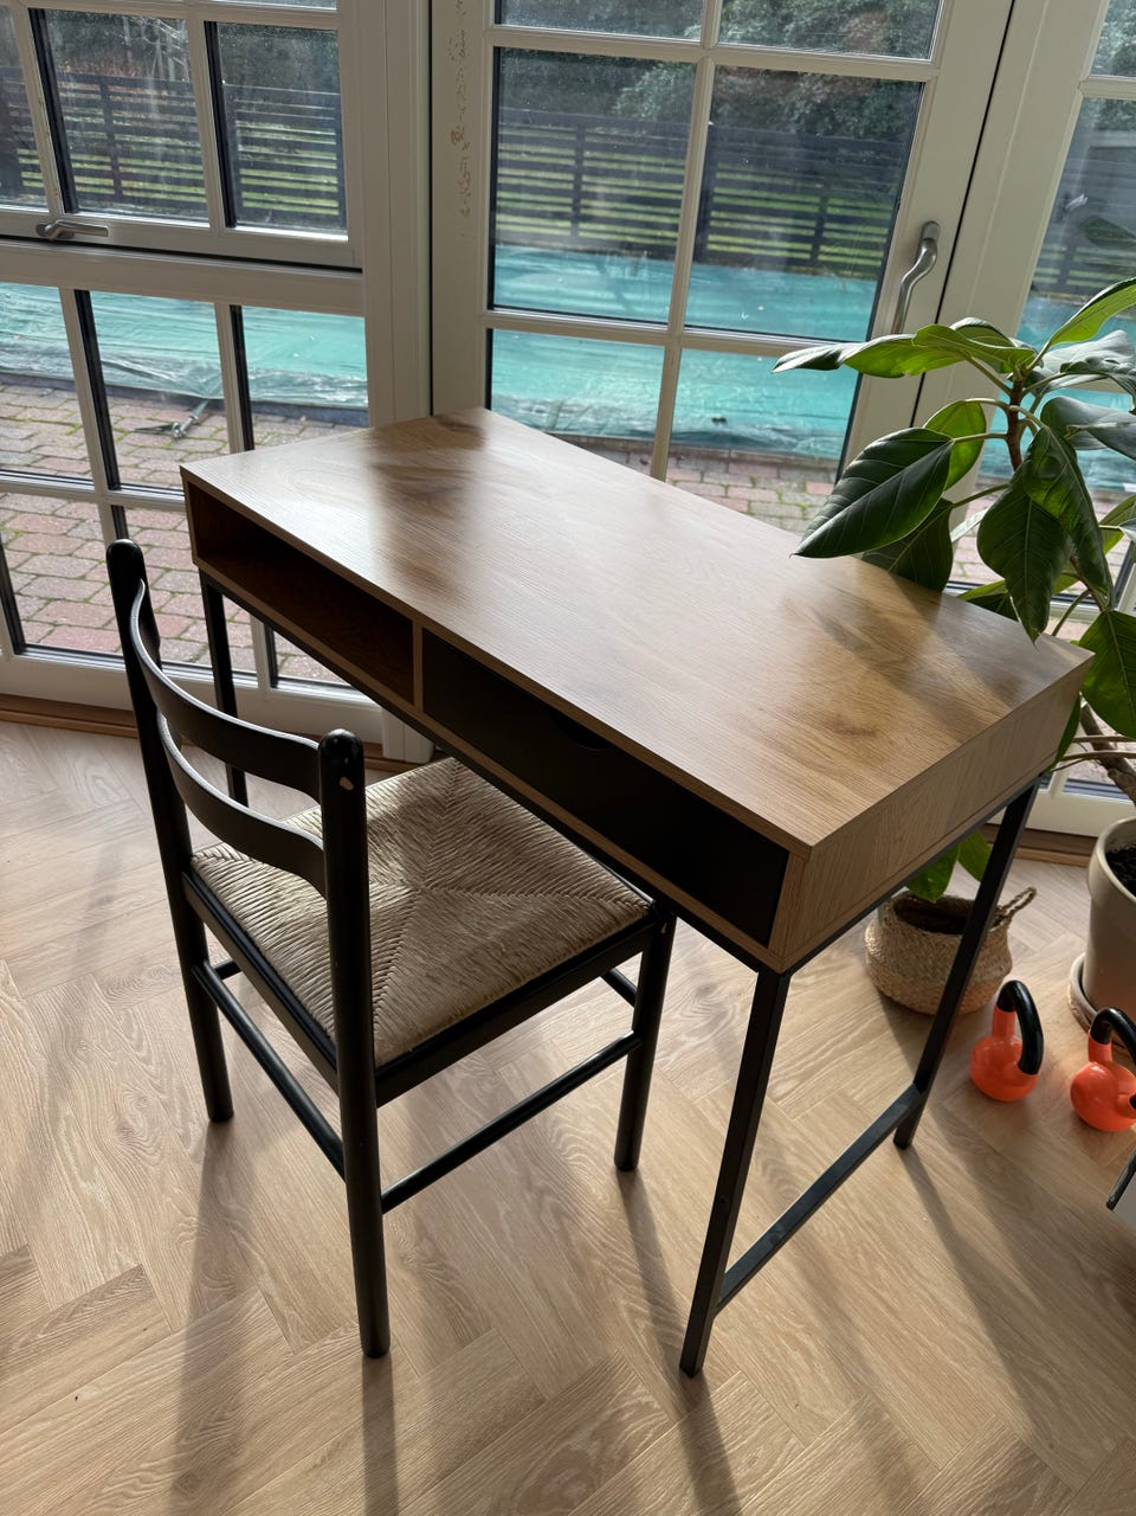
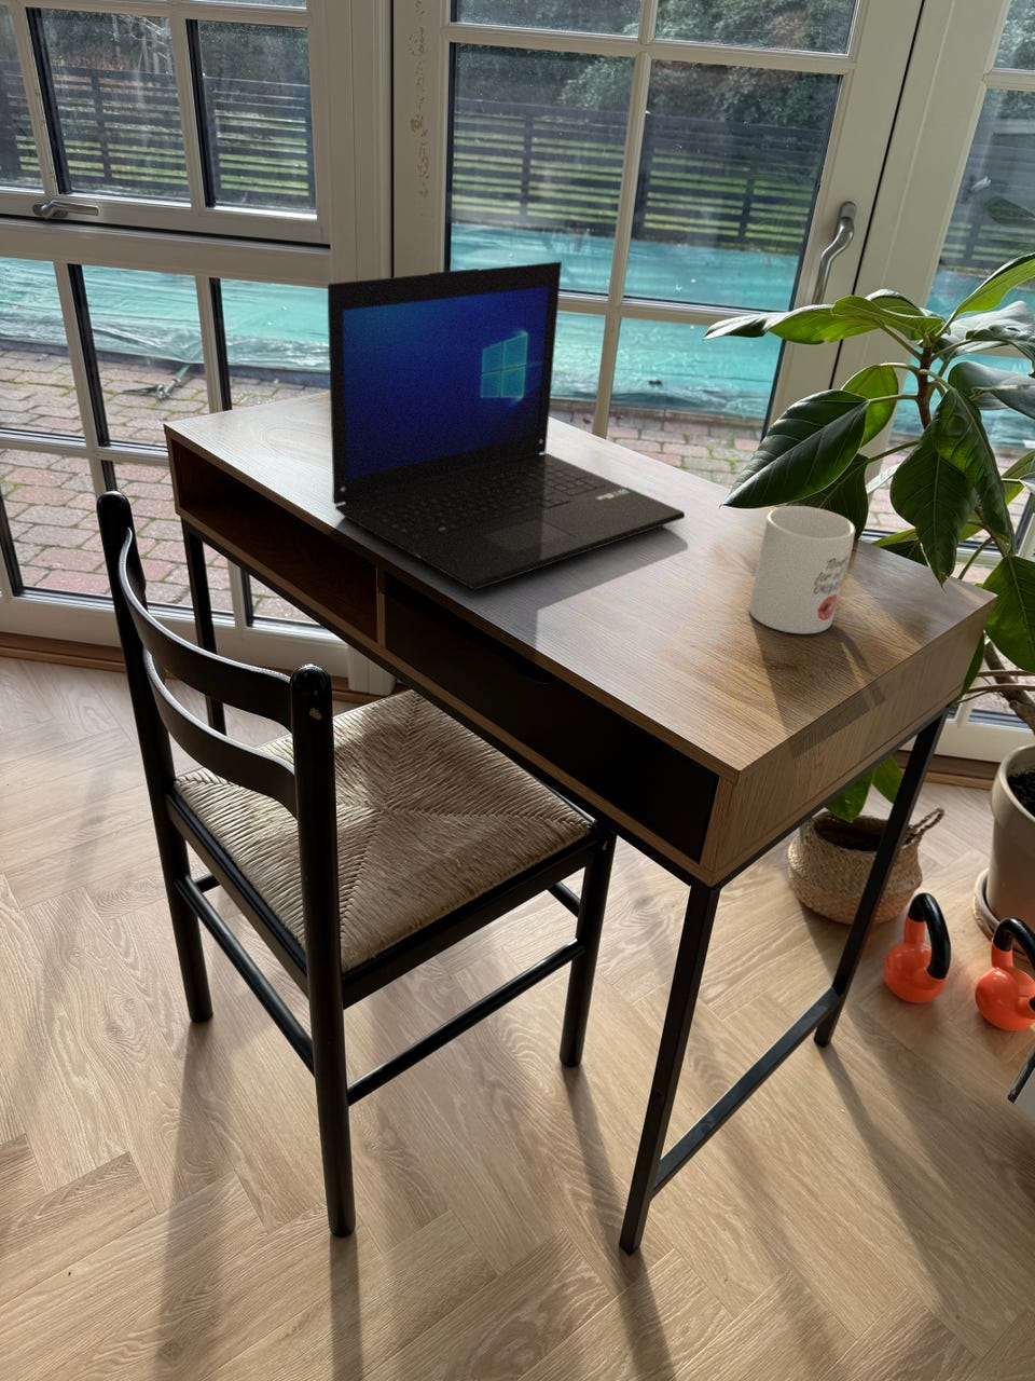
+ laptop [326,260,686,592]
+ mug [747,505,856,634]
